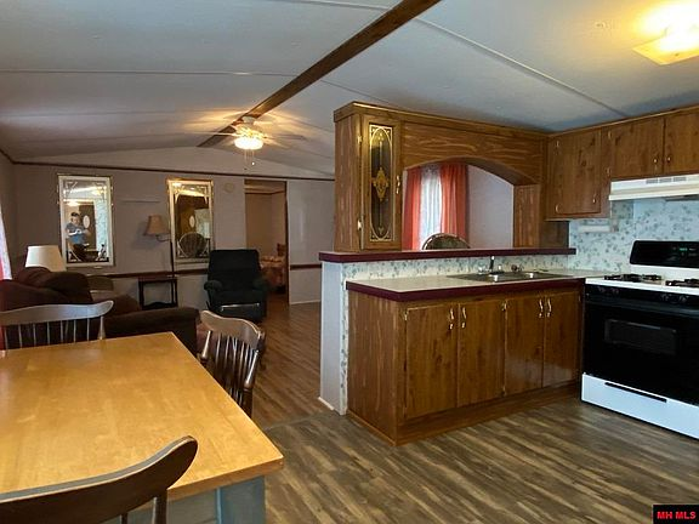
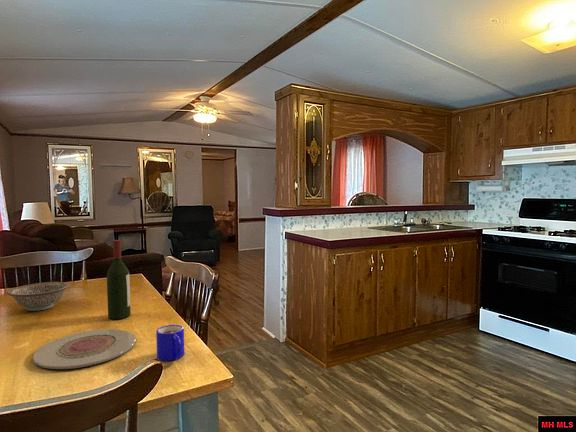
+ mug [155,324,185,362]
+ wine bottle [106,239,131,320]
+ plate [32,328,137,370]
+ decorative bowl [6,281,71,312]
